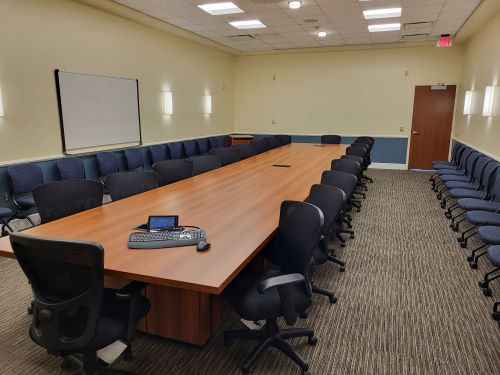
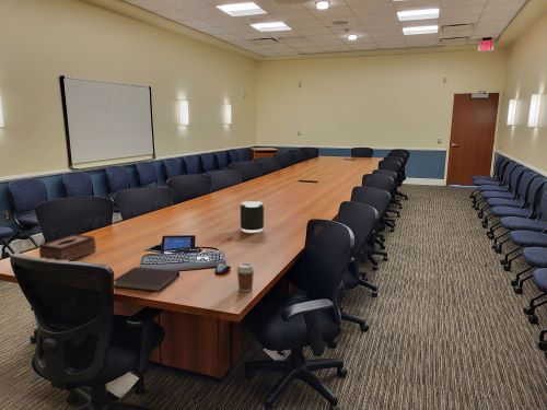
+ notebook [113,266,181,293]
+ tissue box [38,233,97,262]
+ speaker [240,200,265,233]
+ coffee cup [235,261,256,293]
